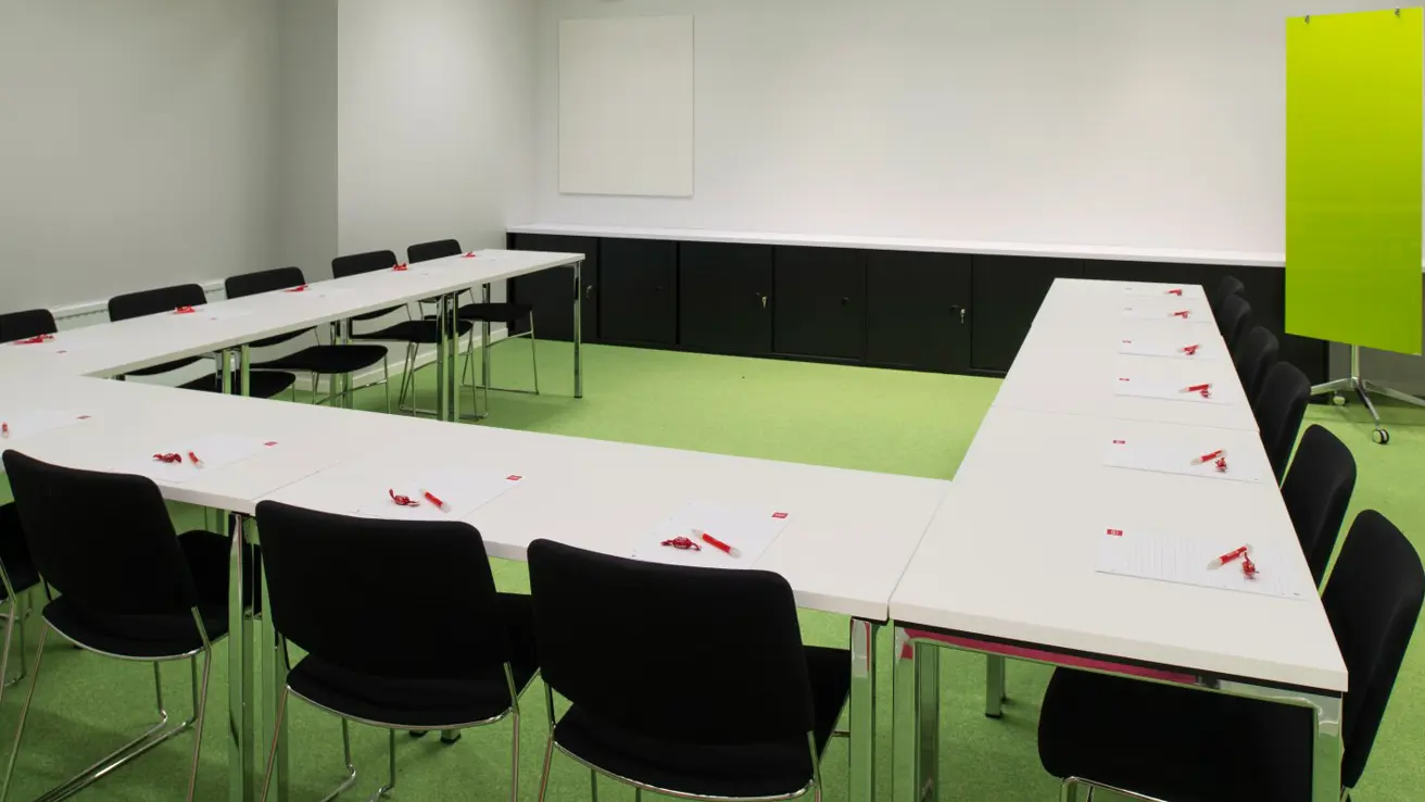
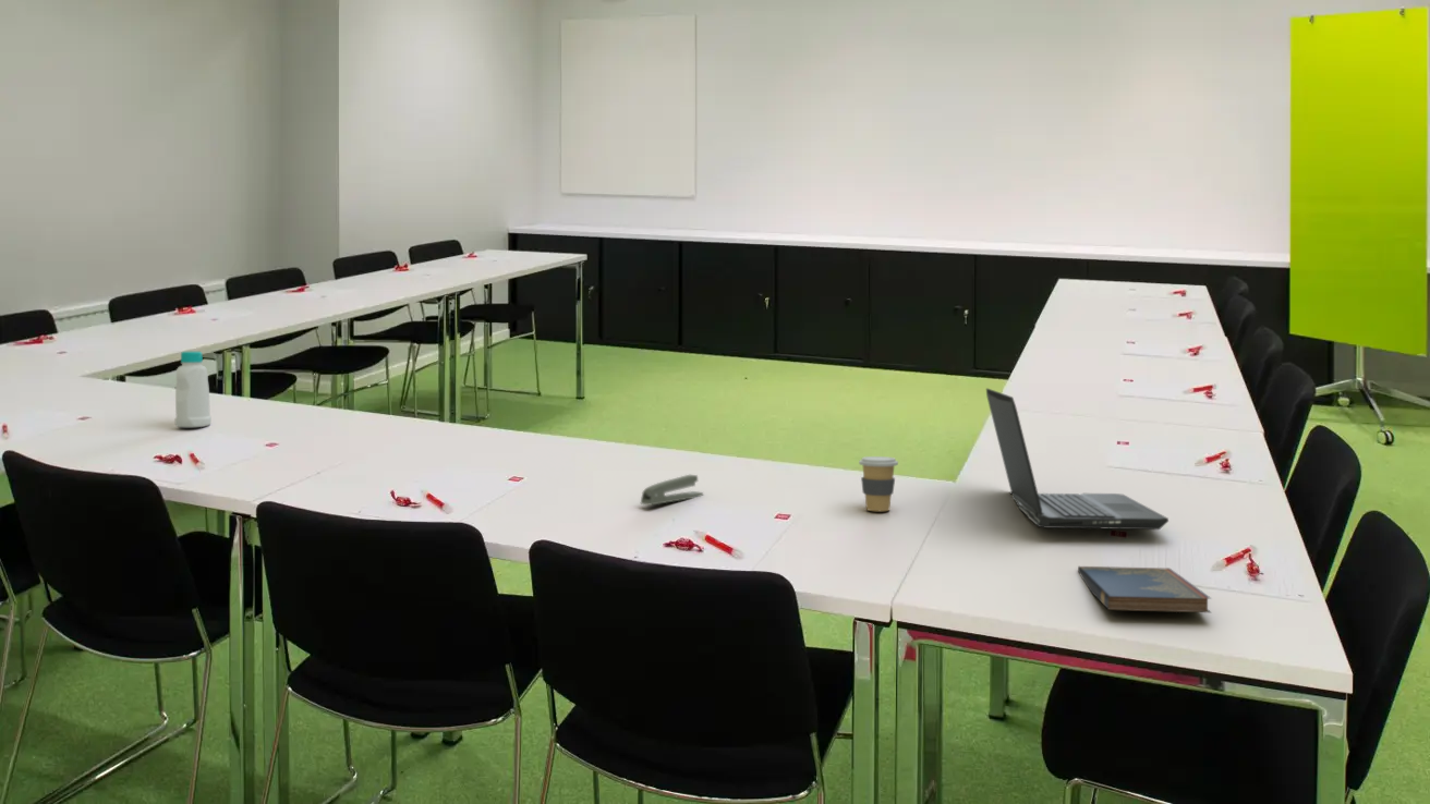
+ hardcover book [1077,565,1213,613]
+ coffee cup [858,455,899,512]
+ stapler [640,474,704,507]
+ laptop computer [985,387,1170,531]
+ bottle [174,351,213,428]
